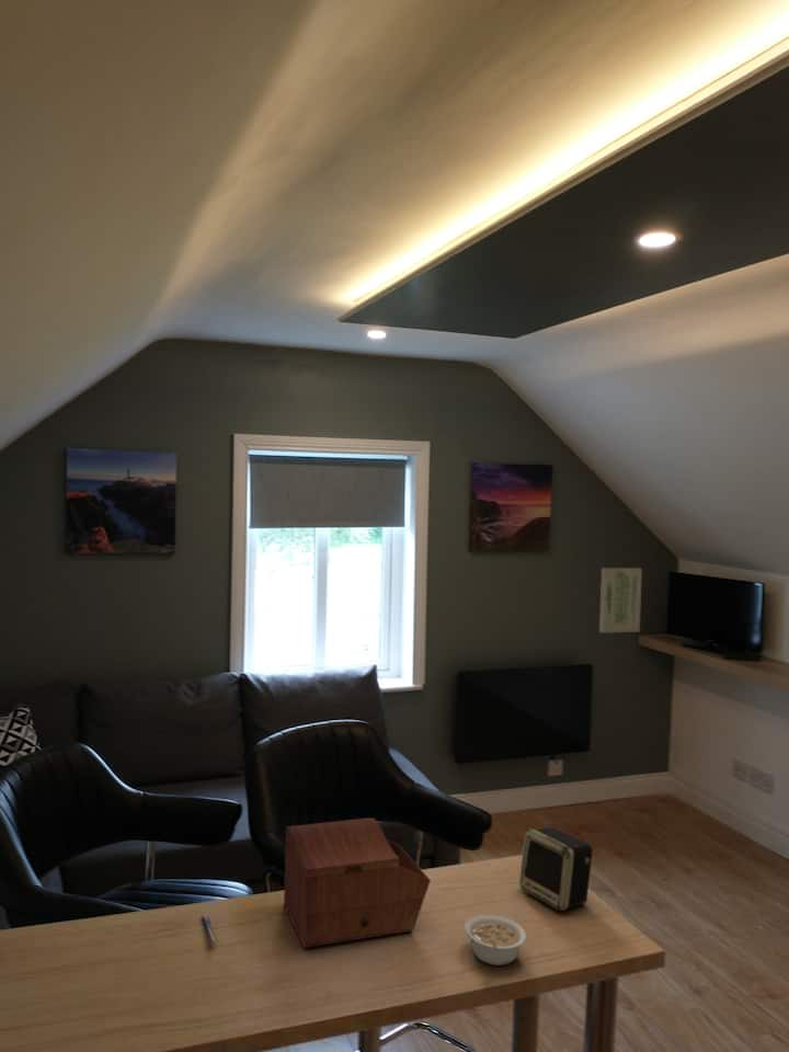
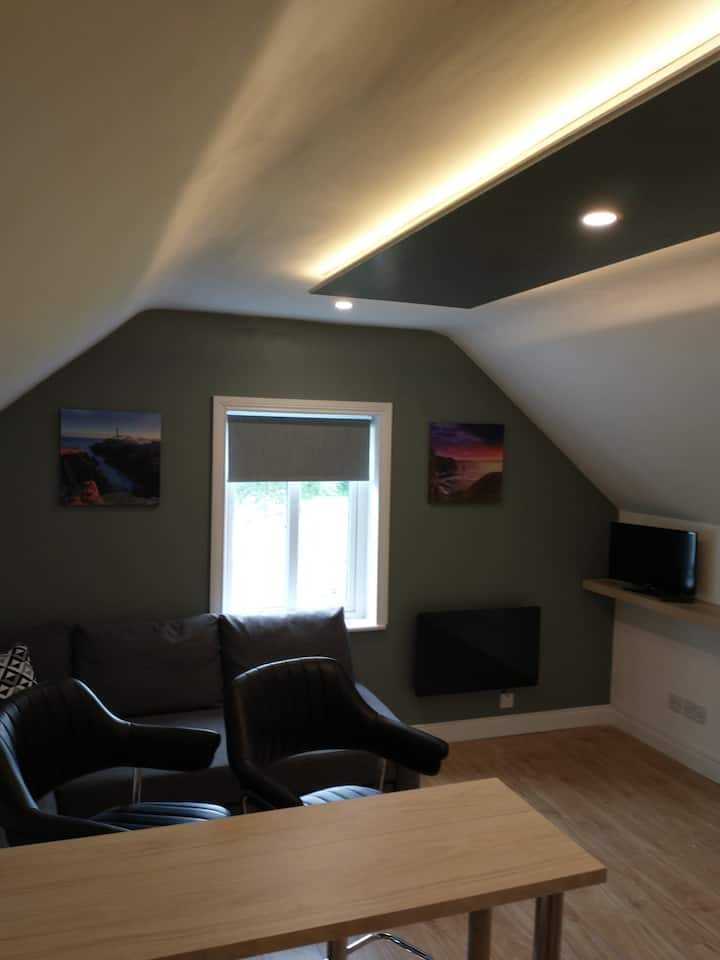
- sewing box [283,816,432,949]
- legume [464,914,527,967]
- speaker [518,826,593,912]
- pen [199,914,219,946]
- wall art [598,567,643,633]
